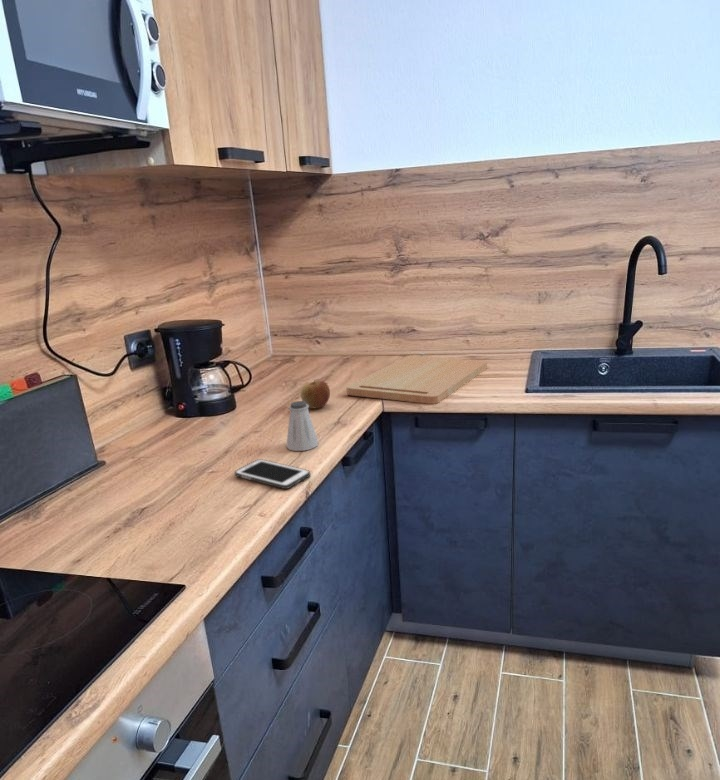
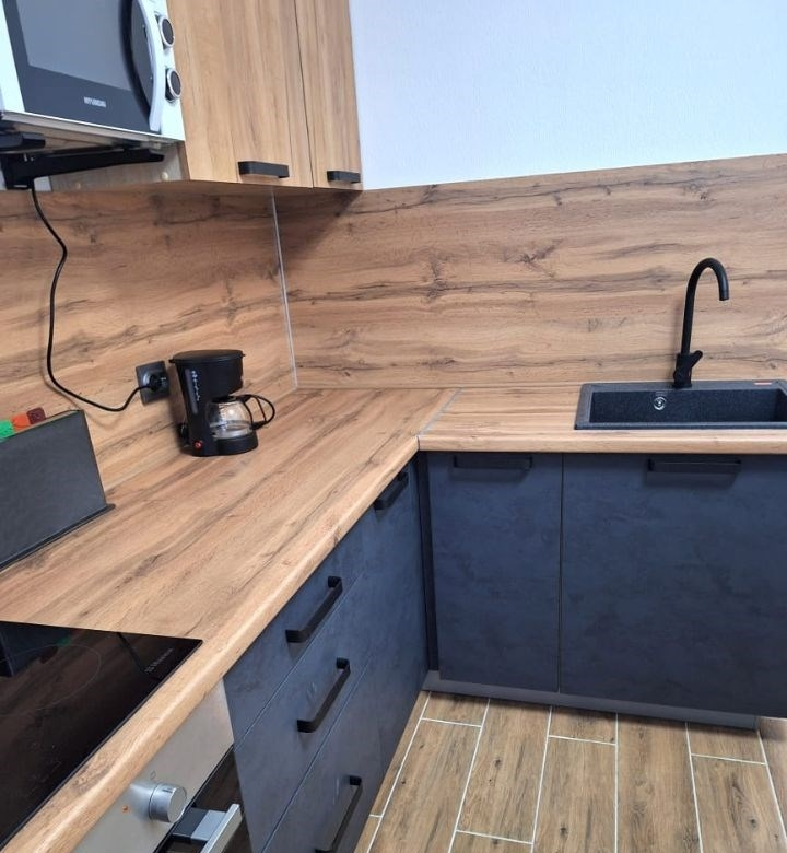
- apple [300,379,331,409]
- saltshaker [285,400,319,452]
- cell phone [233,458,311,490]
- cutting board [346,355,488,405]
